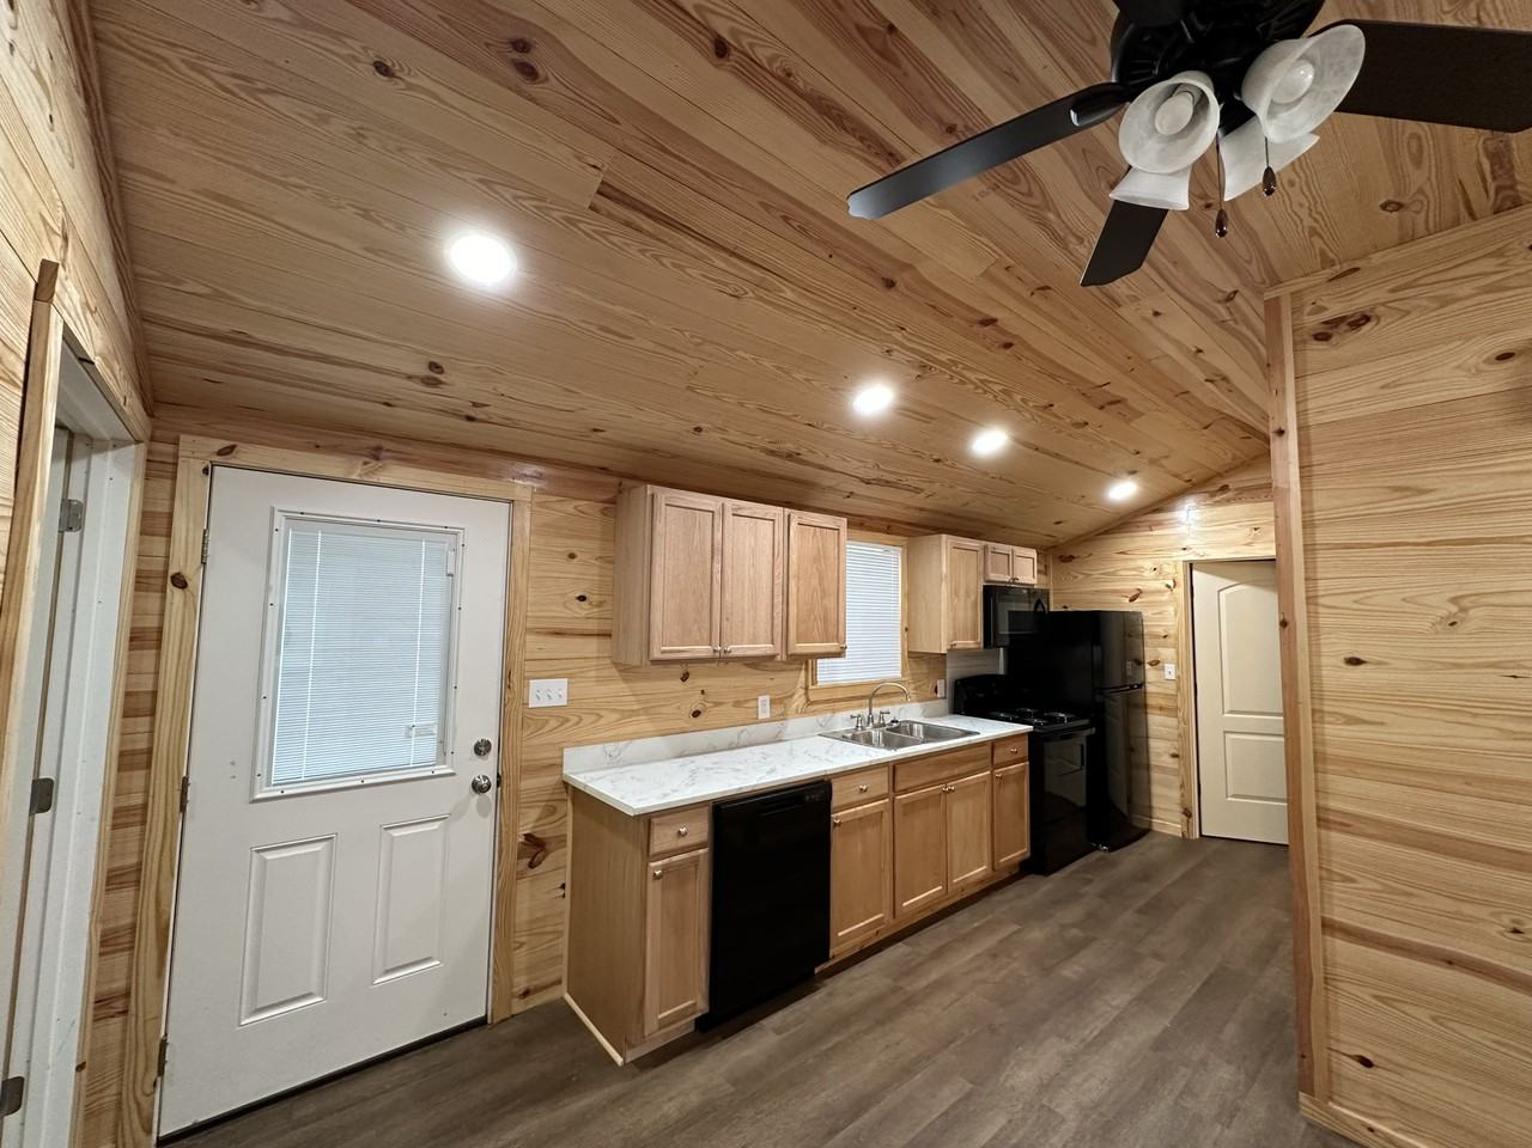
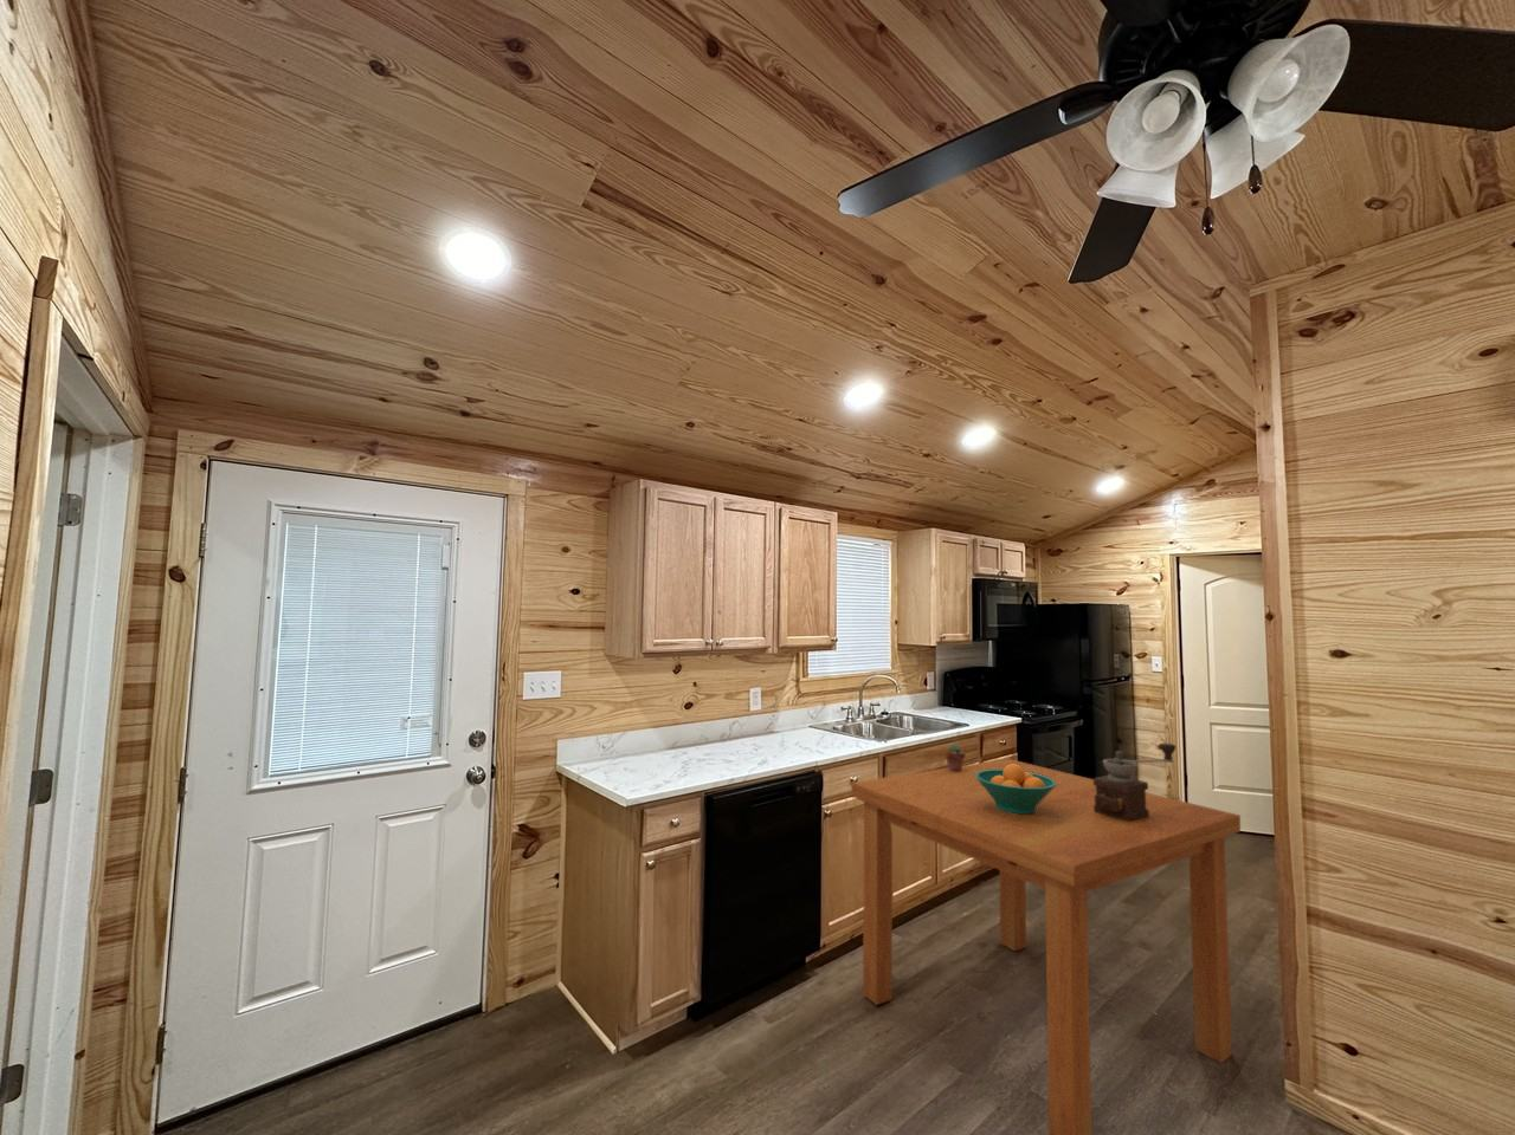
+ dining table [849,758,1242,1135]
+ potted succulent [944,743,967,773]
+ fruit bowl [976,764,1057,814]
+ coffee grinder [1093,743,1177,821]
